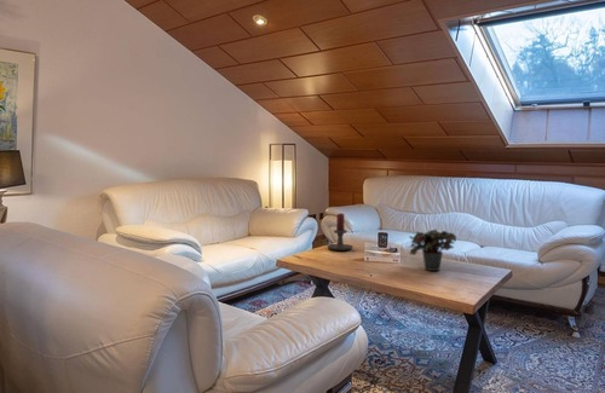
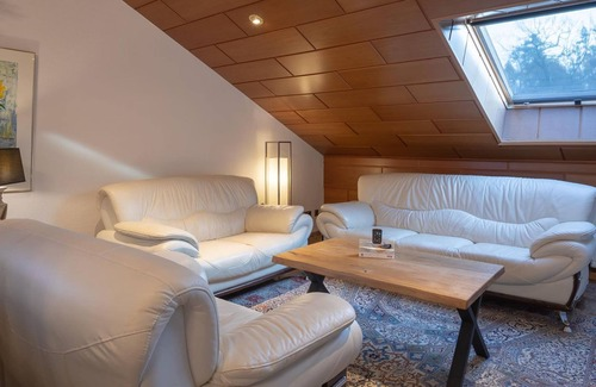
- potted plant [408,229,457,272]
- candle holder [322,212,355,252]
